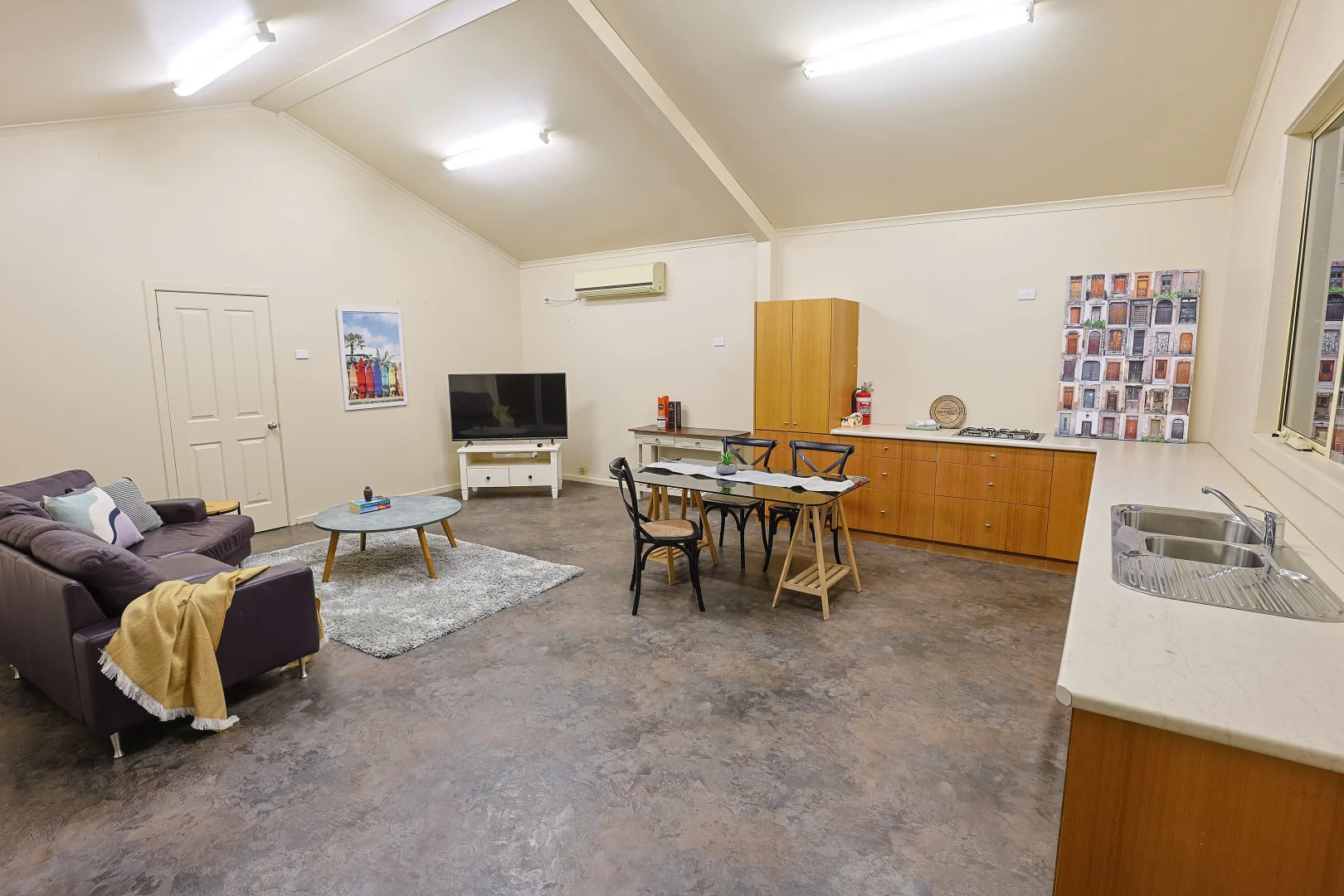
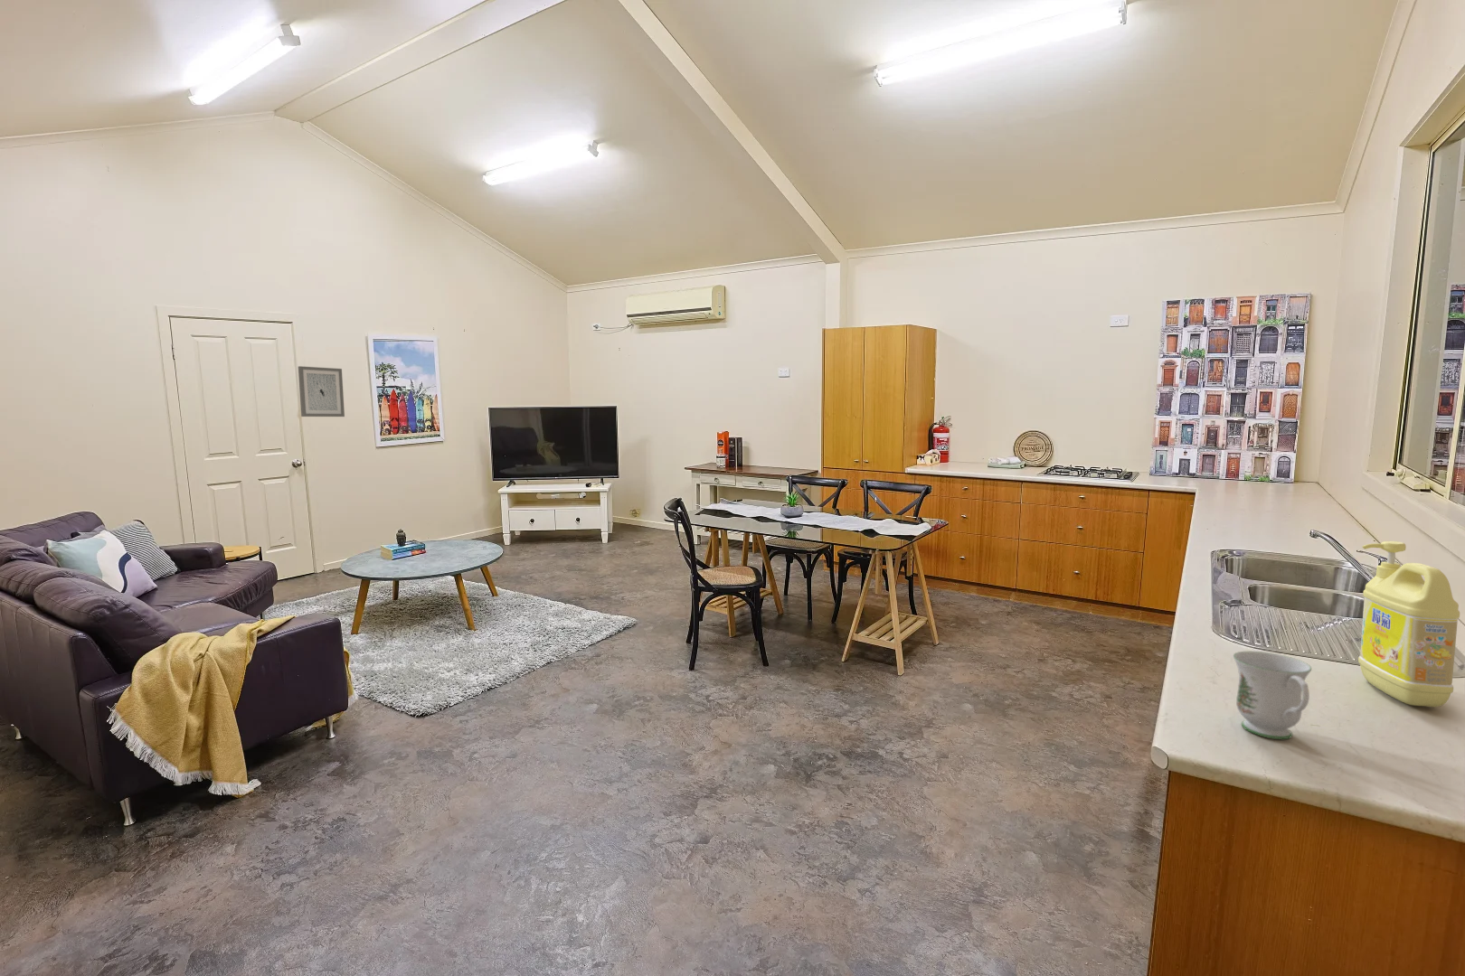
+ wall art [298,365,346,417]
+ mug [1233,650,1312,740]
+ detergent [1357,540,1461,708]
